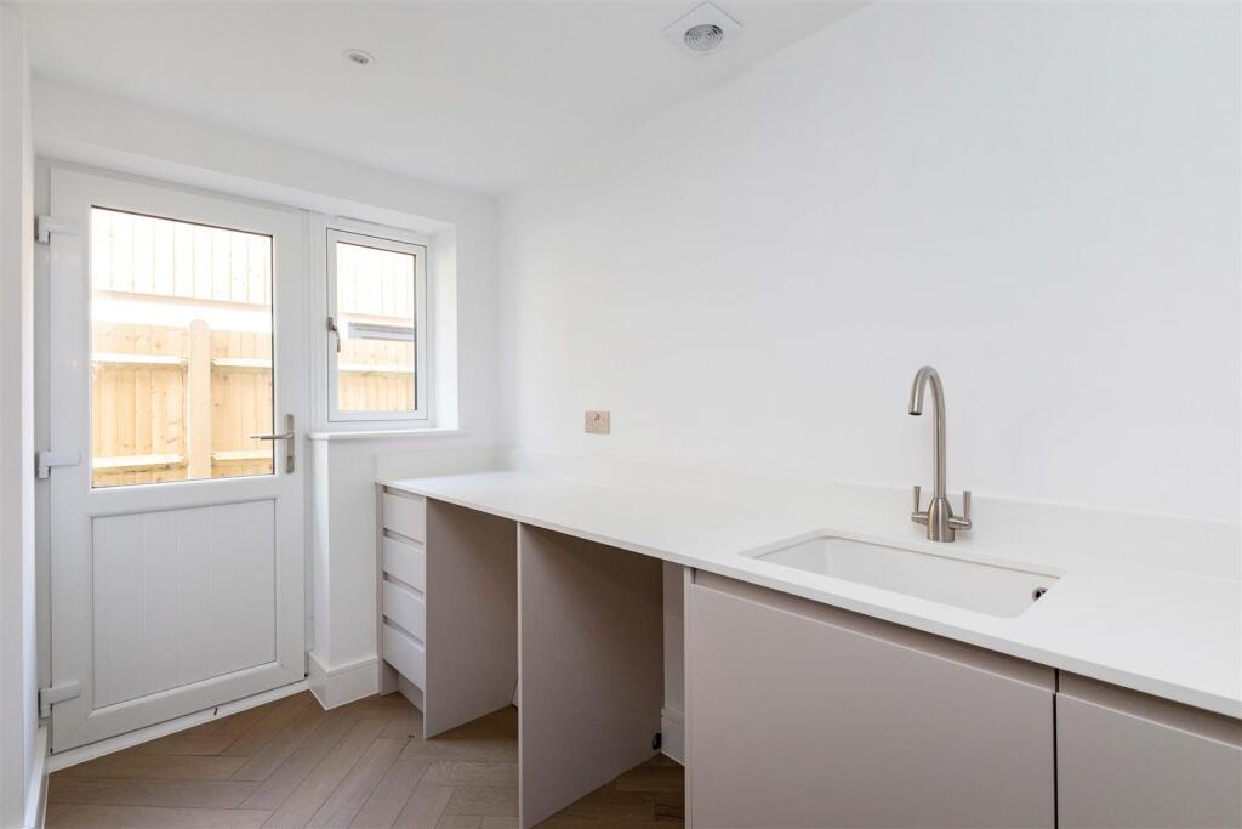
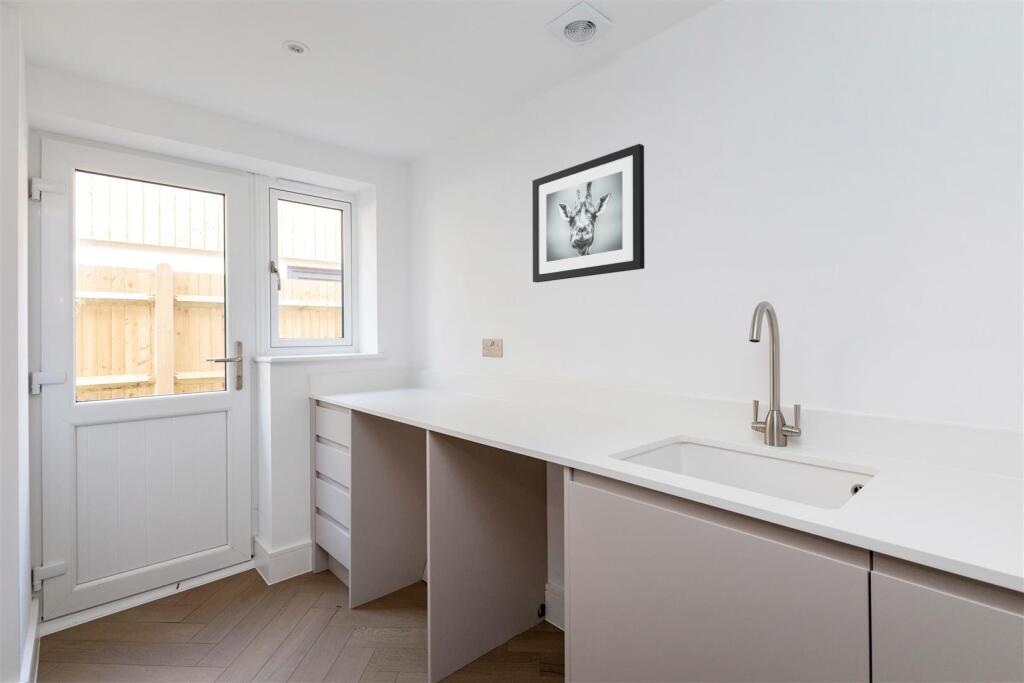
+ wall art [531,143,646,284]
